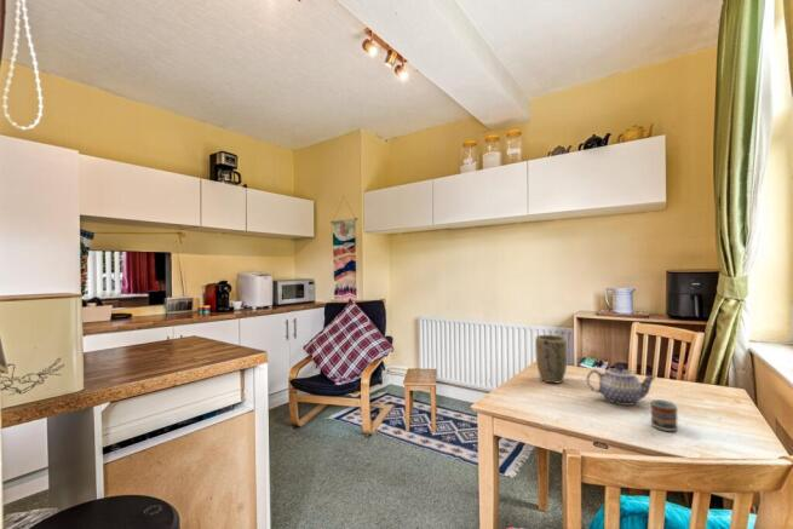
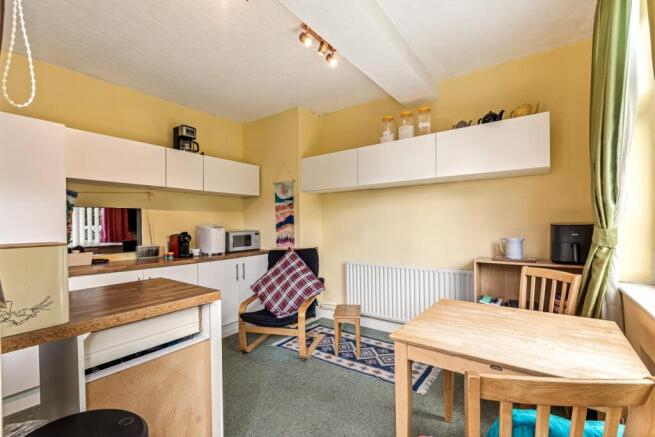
- plant pot [534,334,568,384]
- teapot [585,363,656,407]
- cup [649,398,679,432]
